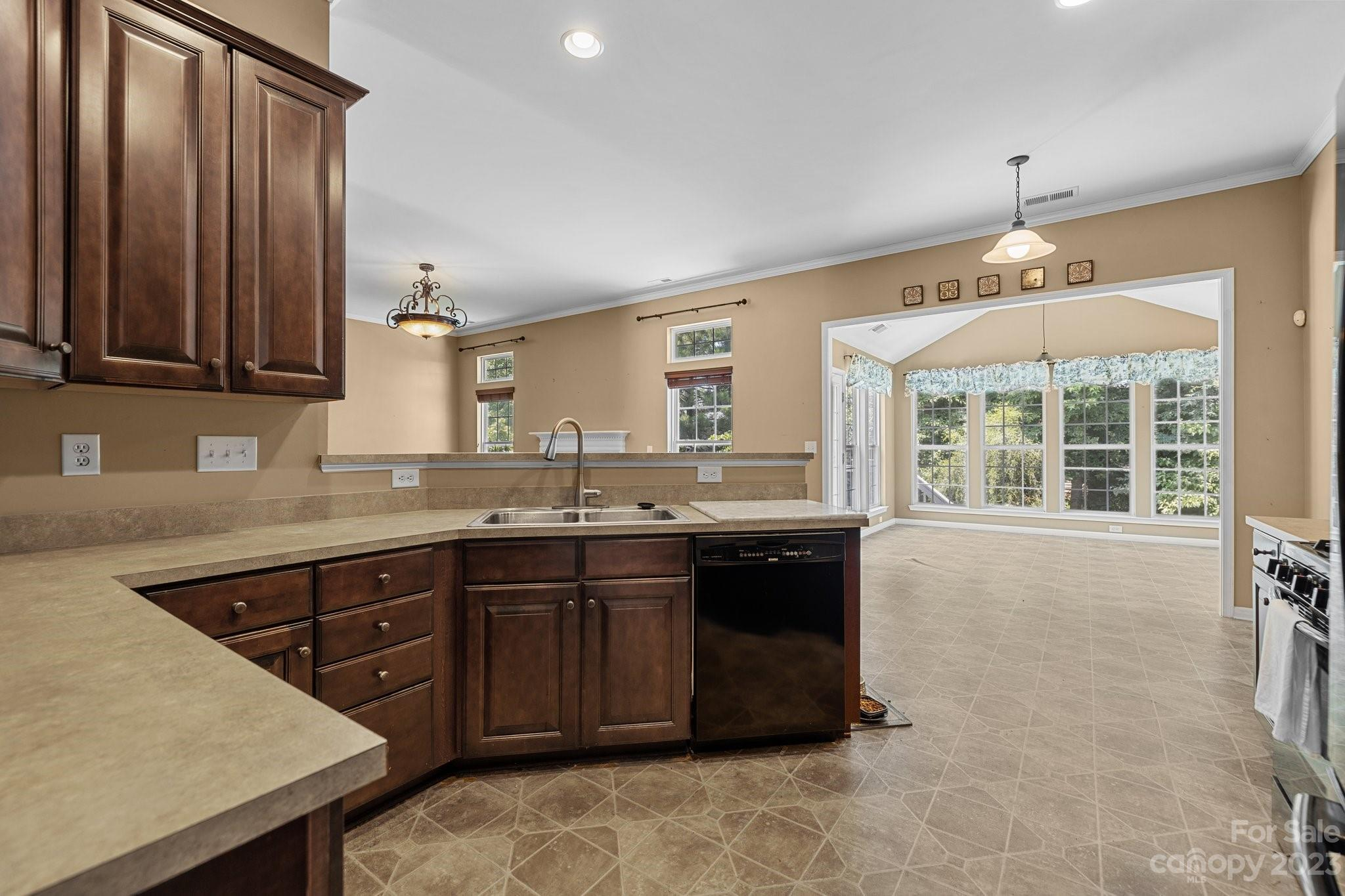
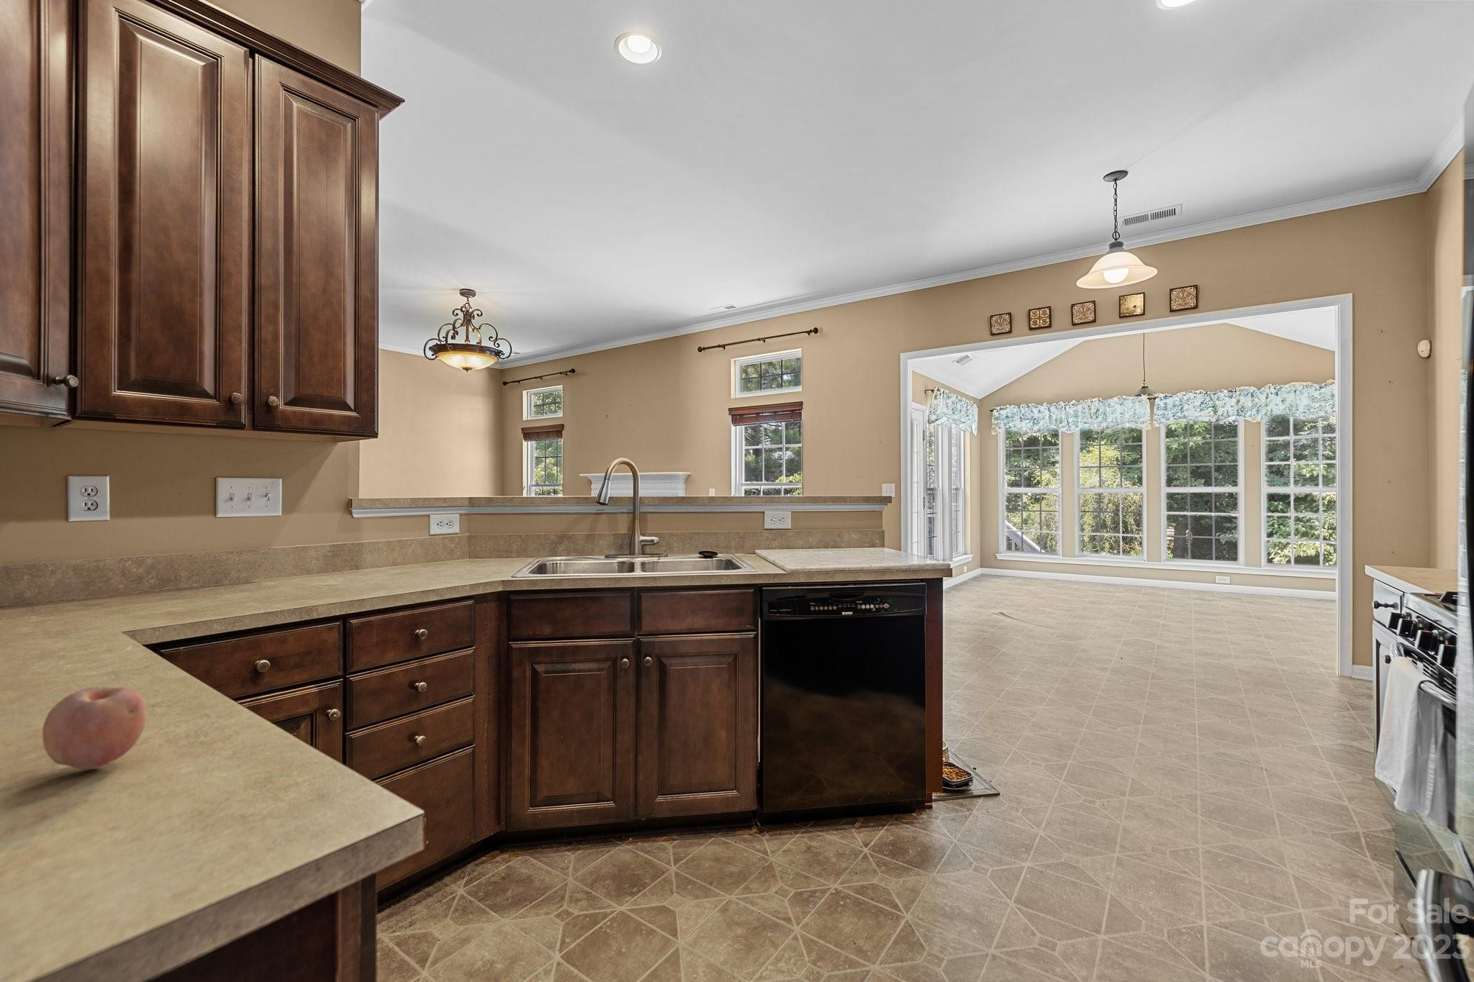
+ fruit [42,686,147,769]
